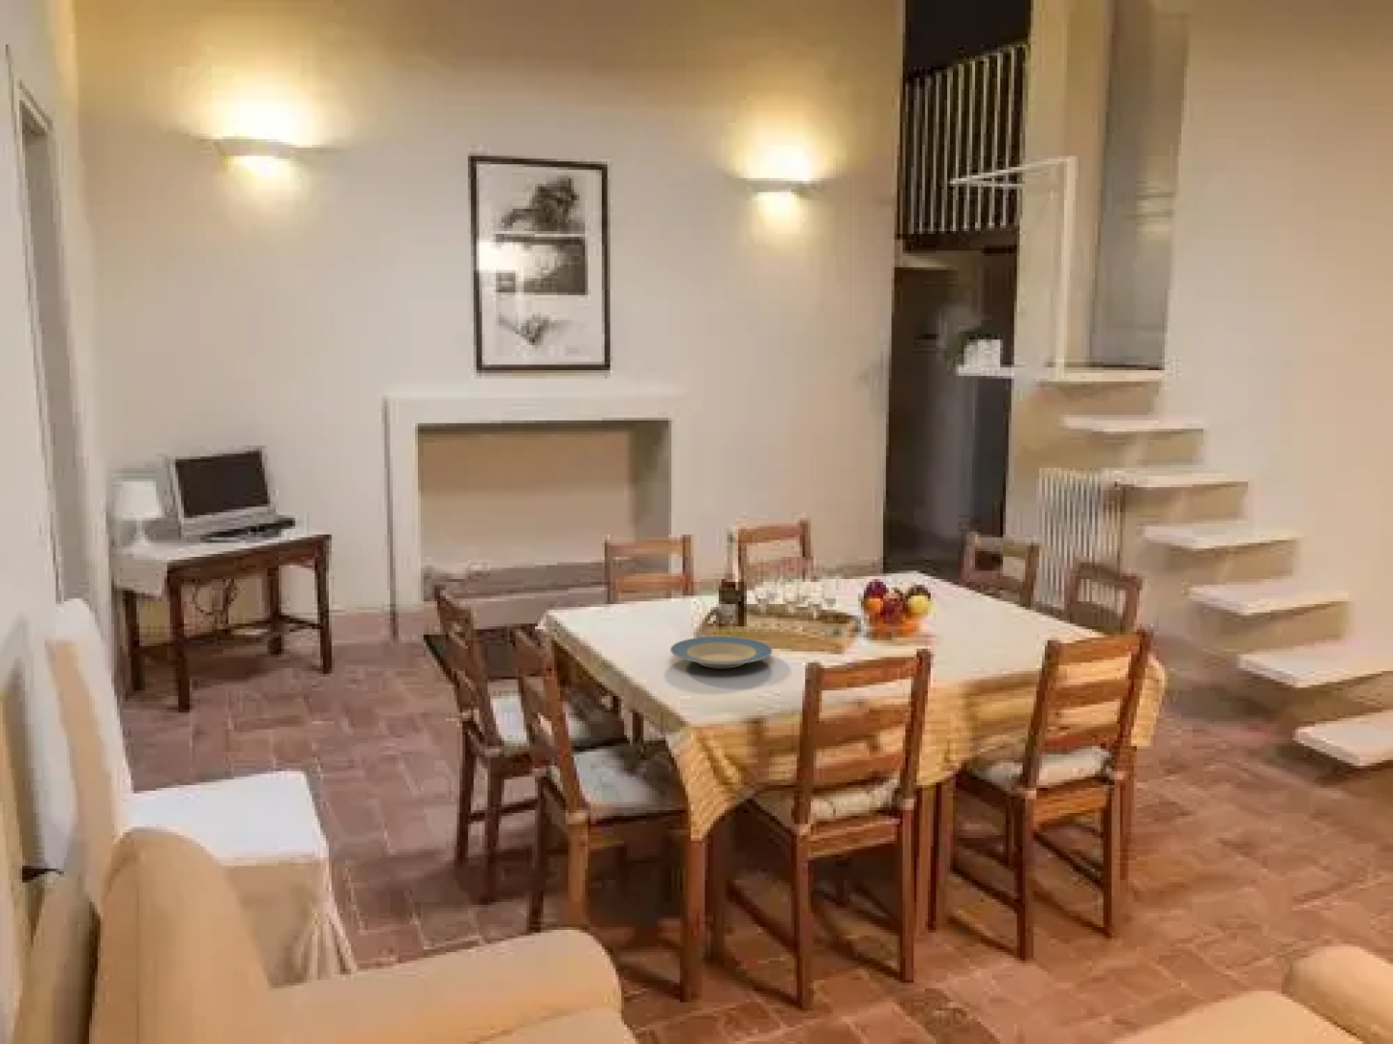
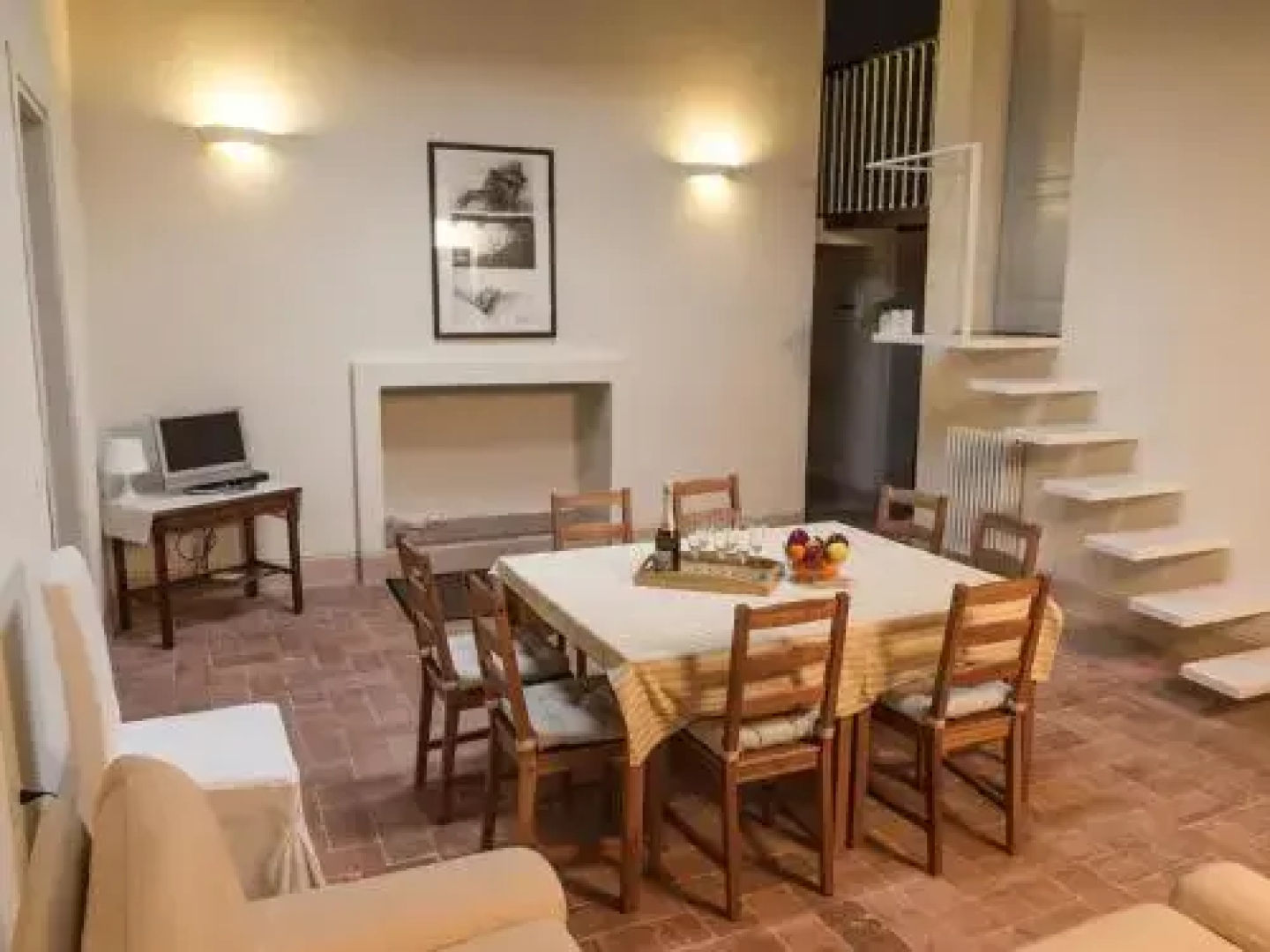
- plate [669,635,773,669]
